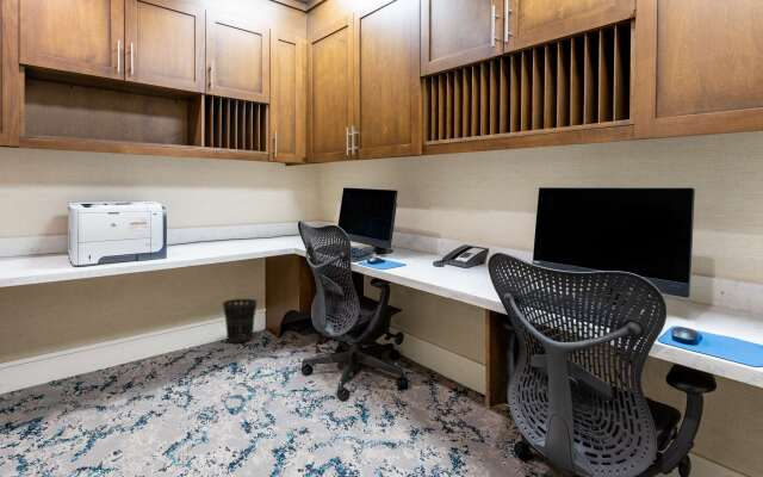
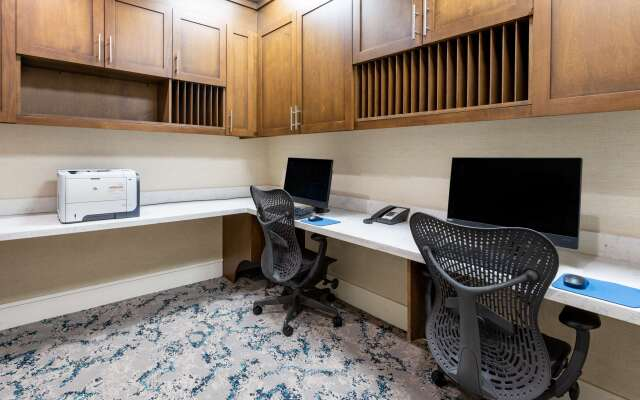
- wastebasket [222,298,258,343]
